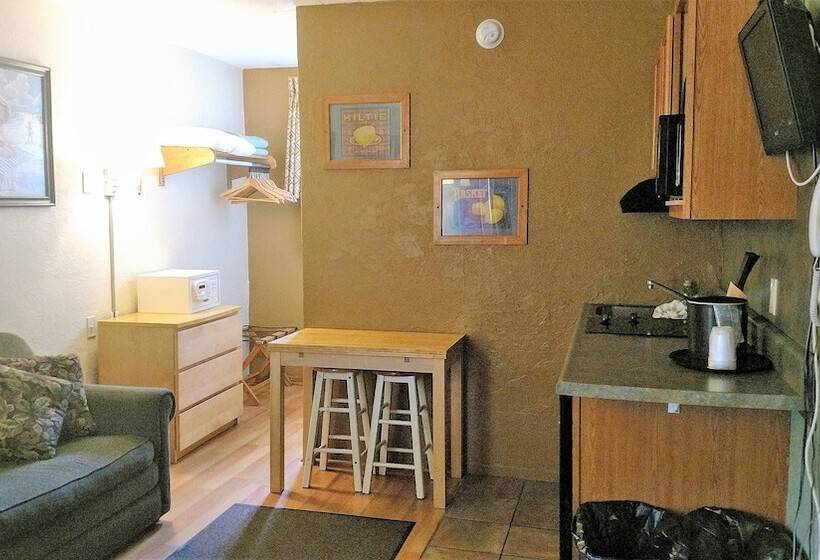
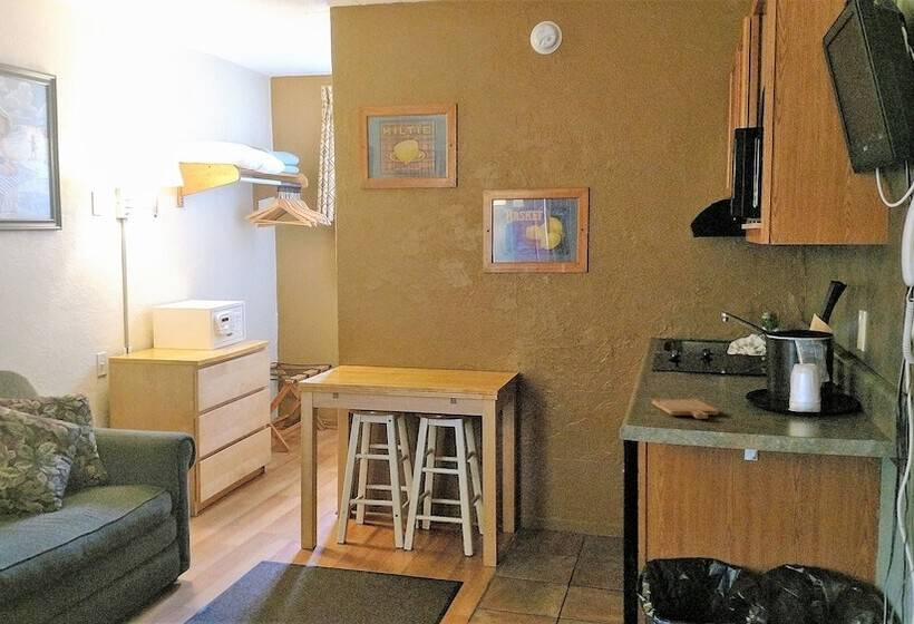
+ chopping board [651,398,720,420]
